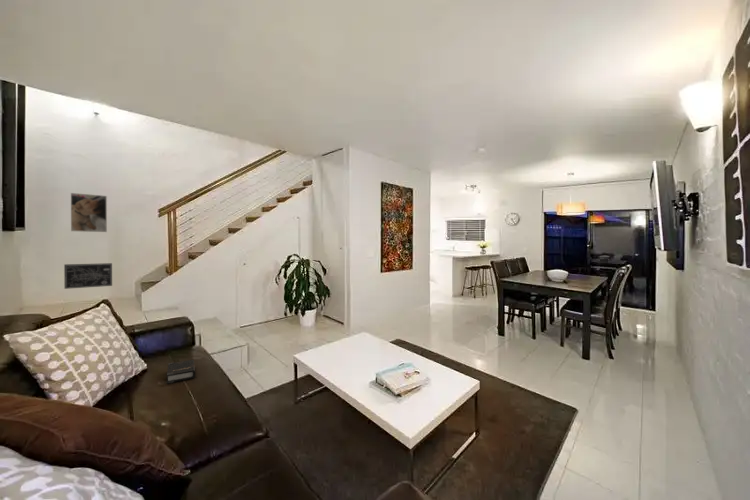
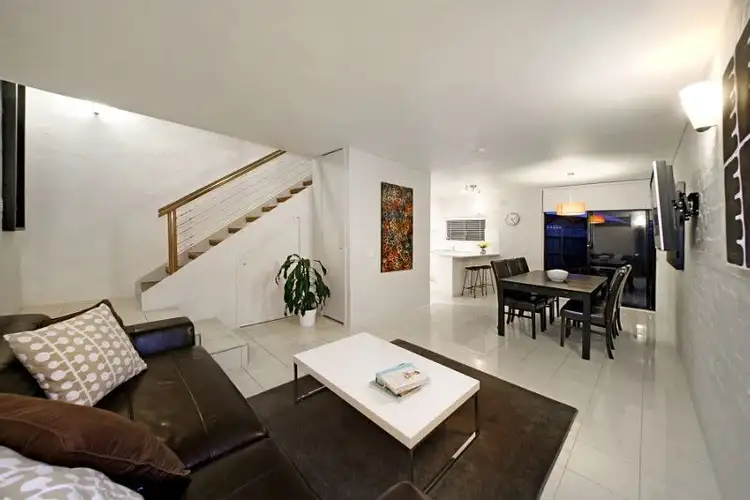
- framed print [70,192,108,233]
- wall art [63,262,113,290]
- hardback book [166,359,196,384]
